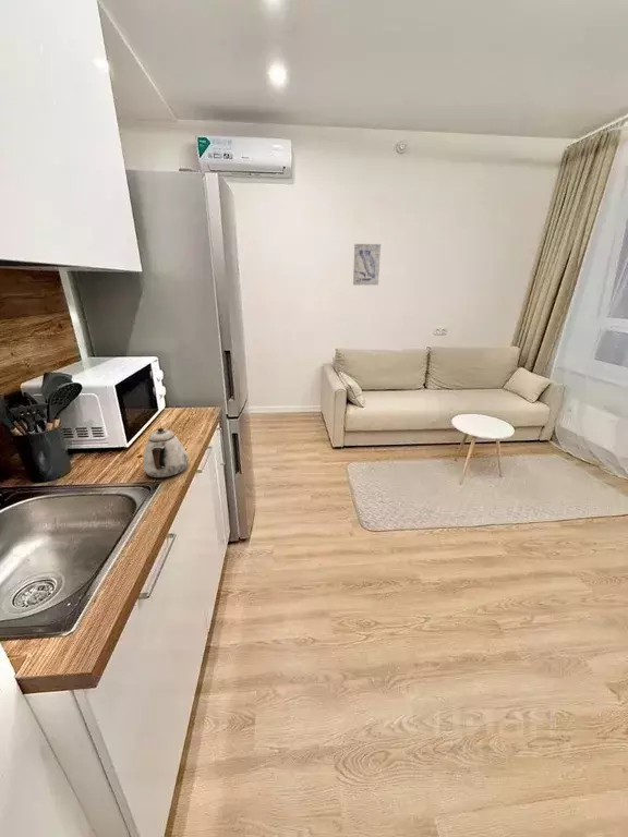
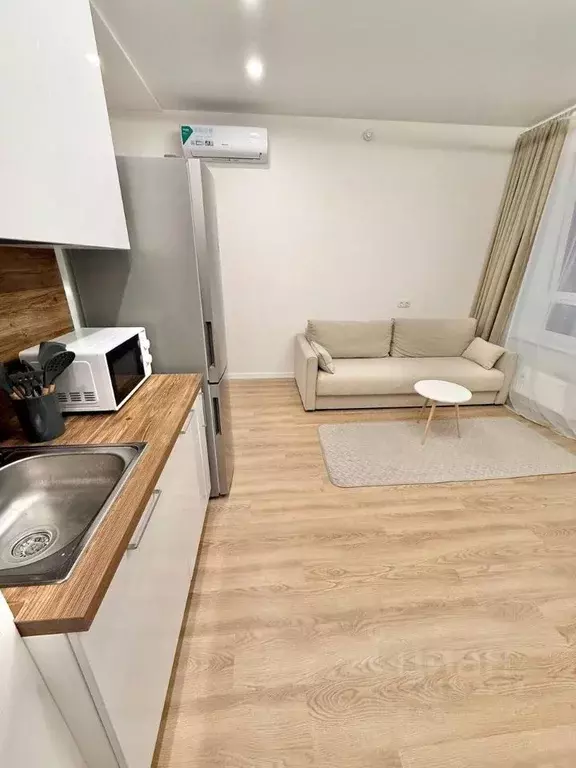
- teapot [142,427,189,478]
- wall art [352,243,382,286]
